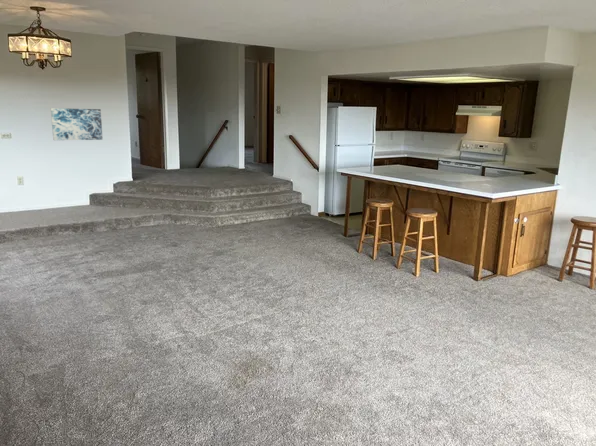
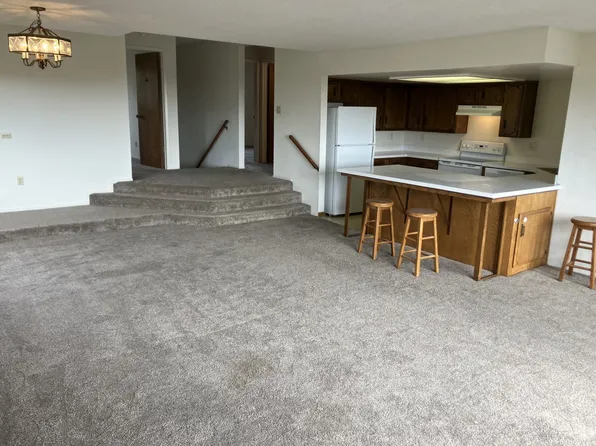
- wall art [50,107,104,141]
